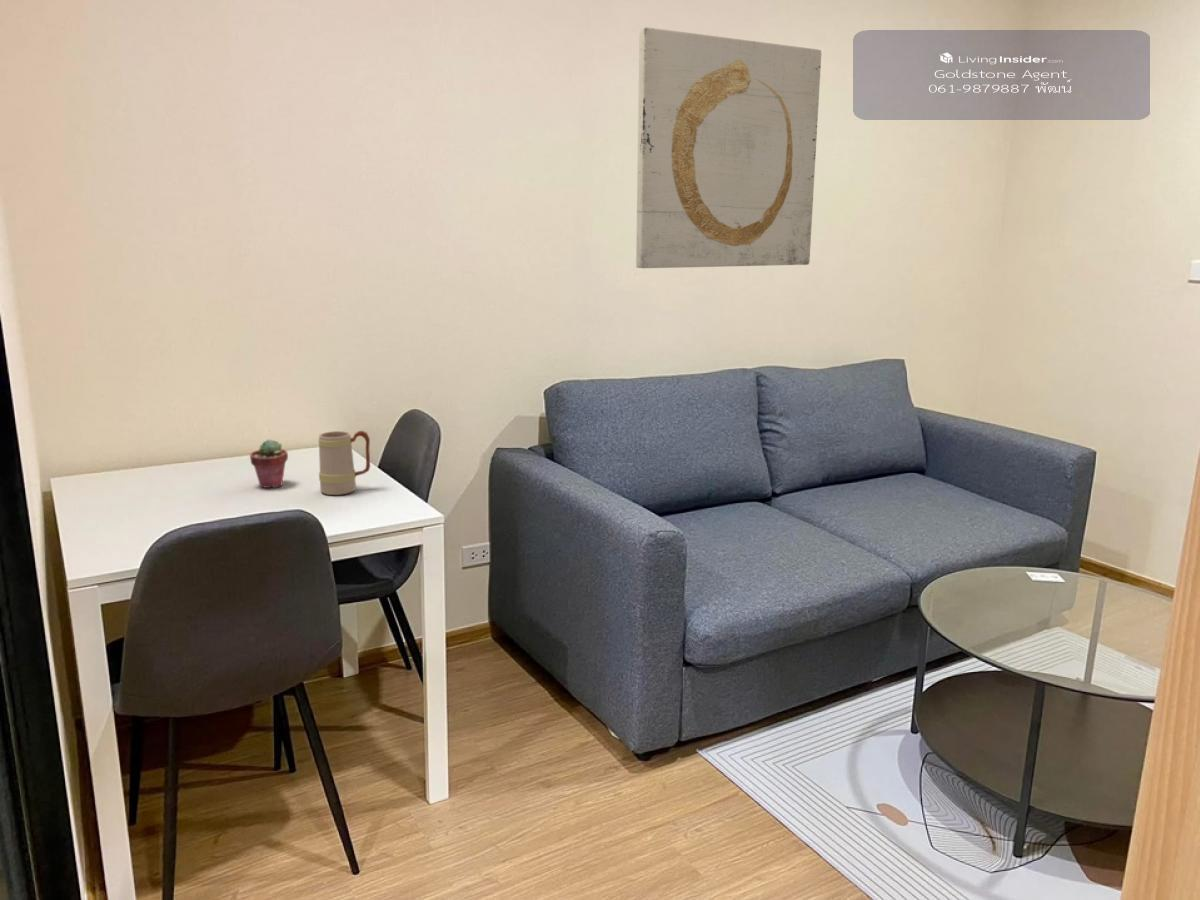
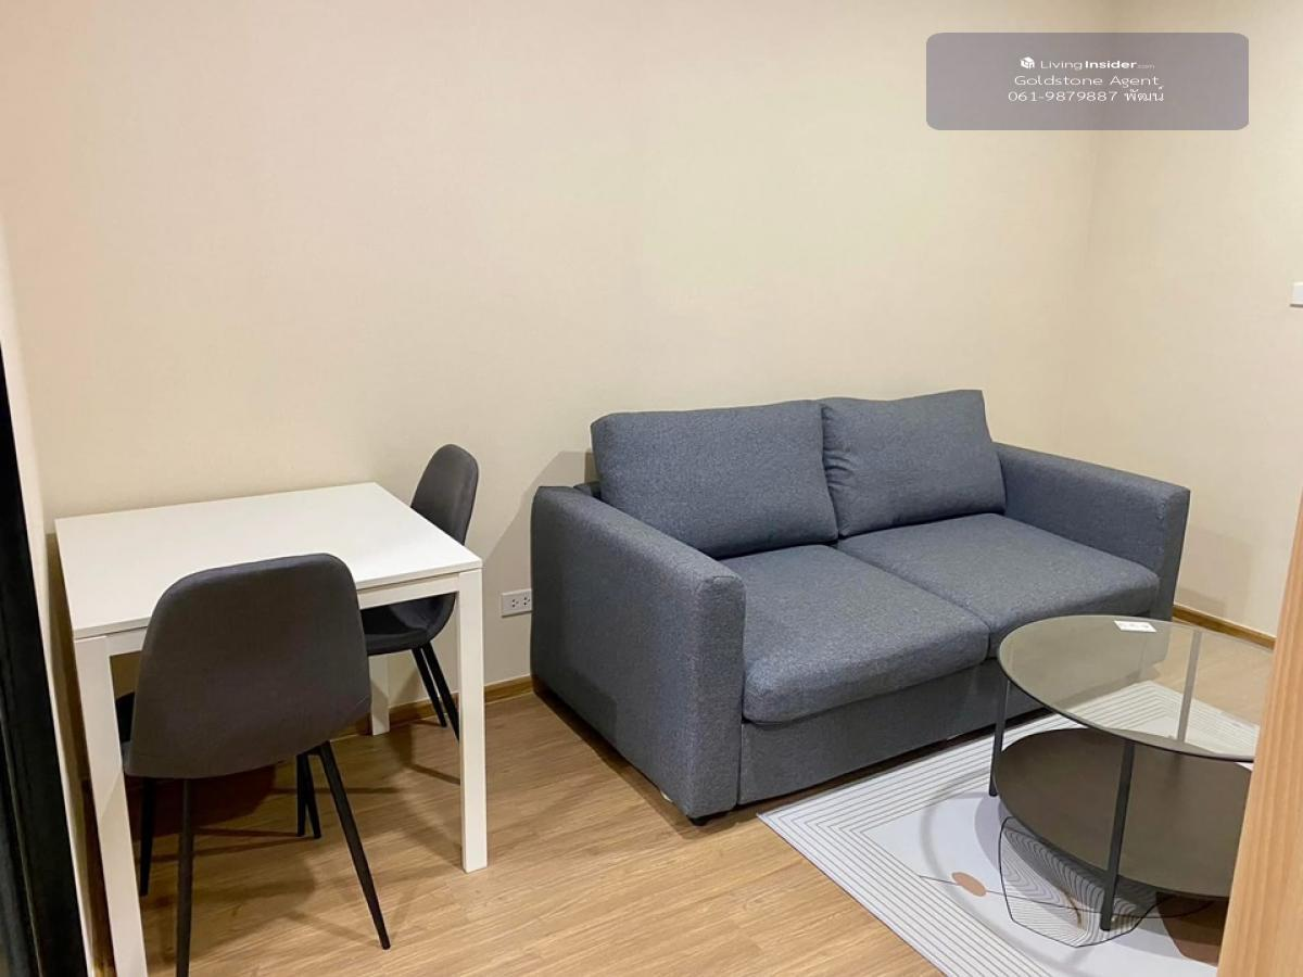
- potted succulent [249,438,289,489]
- mug [318,430,371,496]
- wall art [635,26,822,269]
